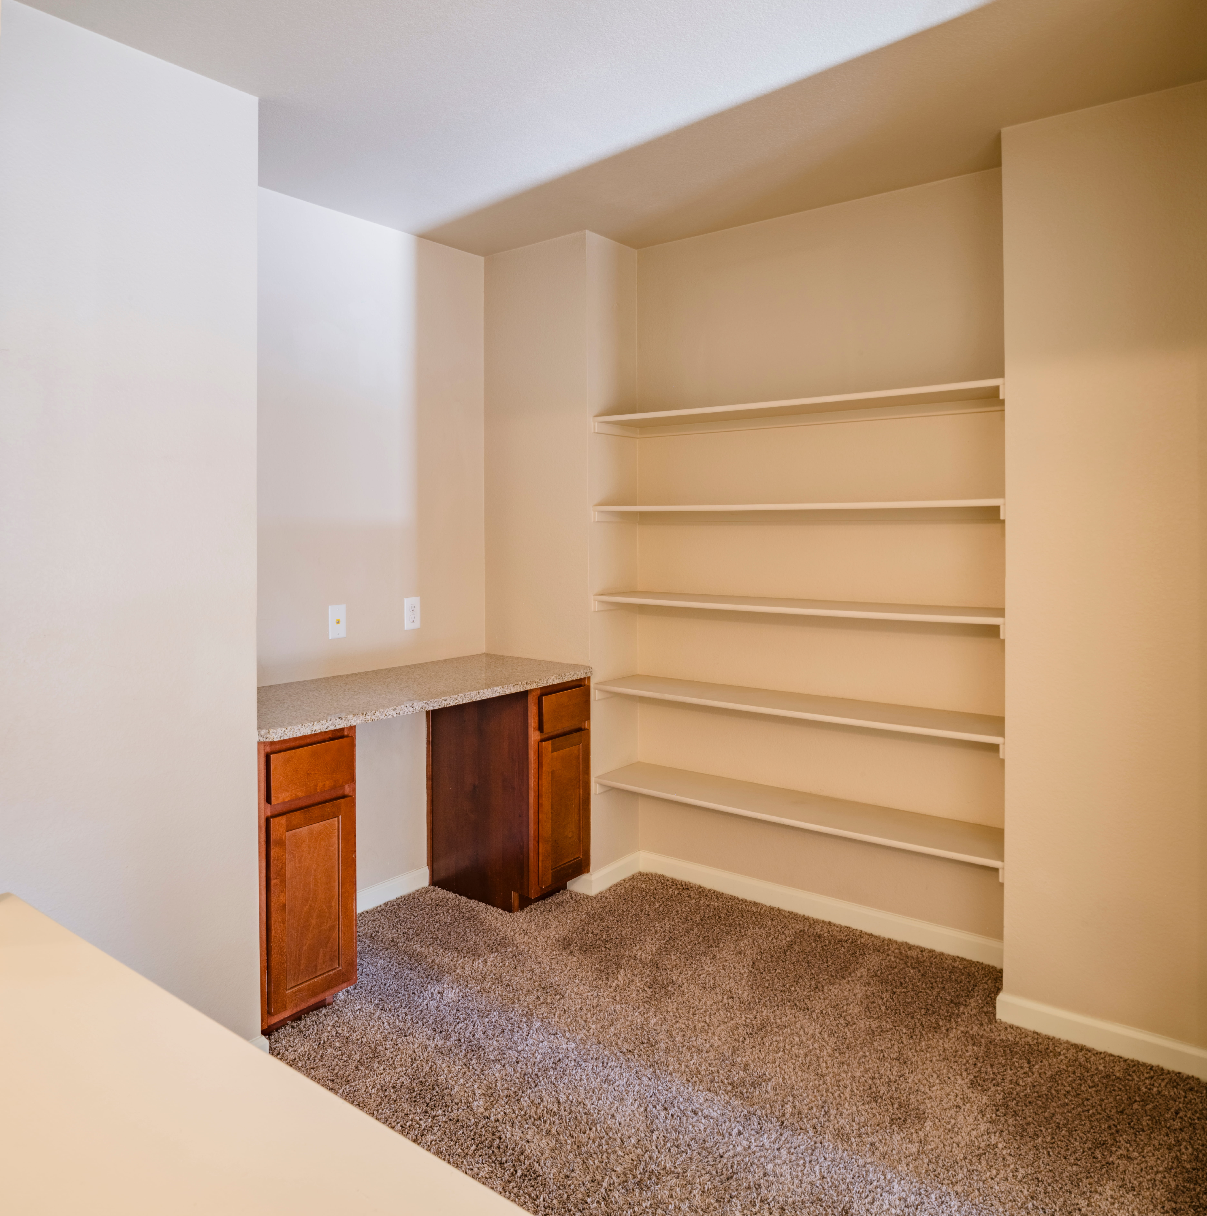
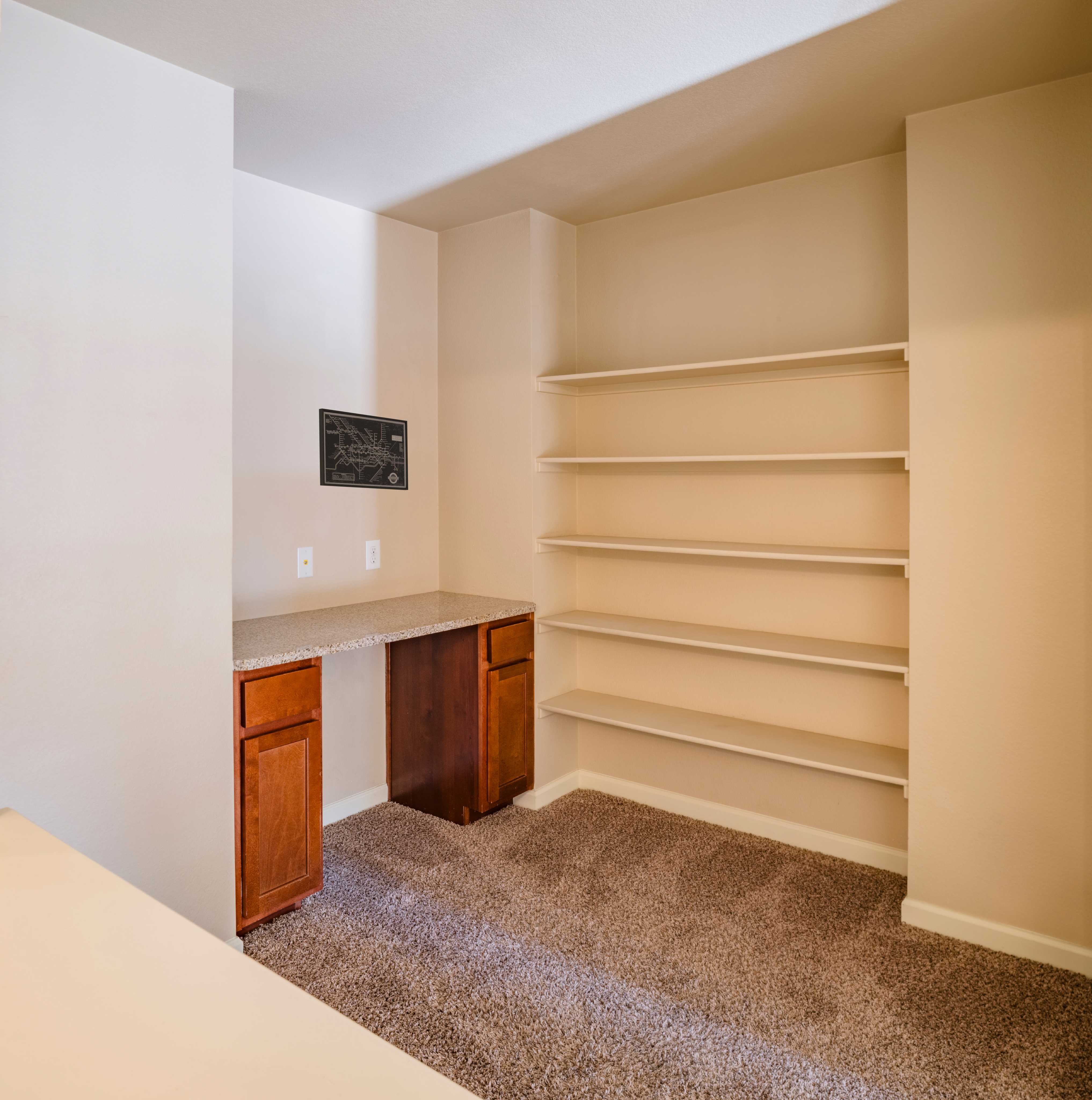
+ wall art [319,408,409,490]
